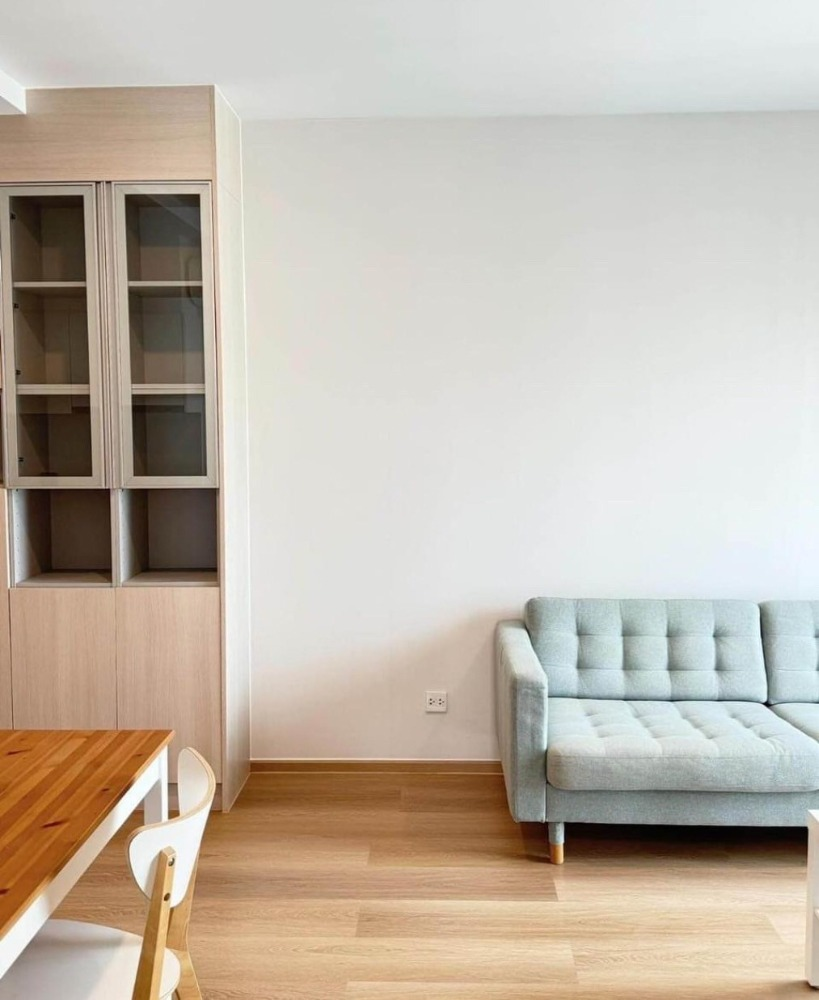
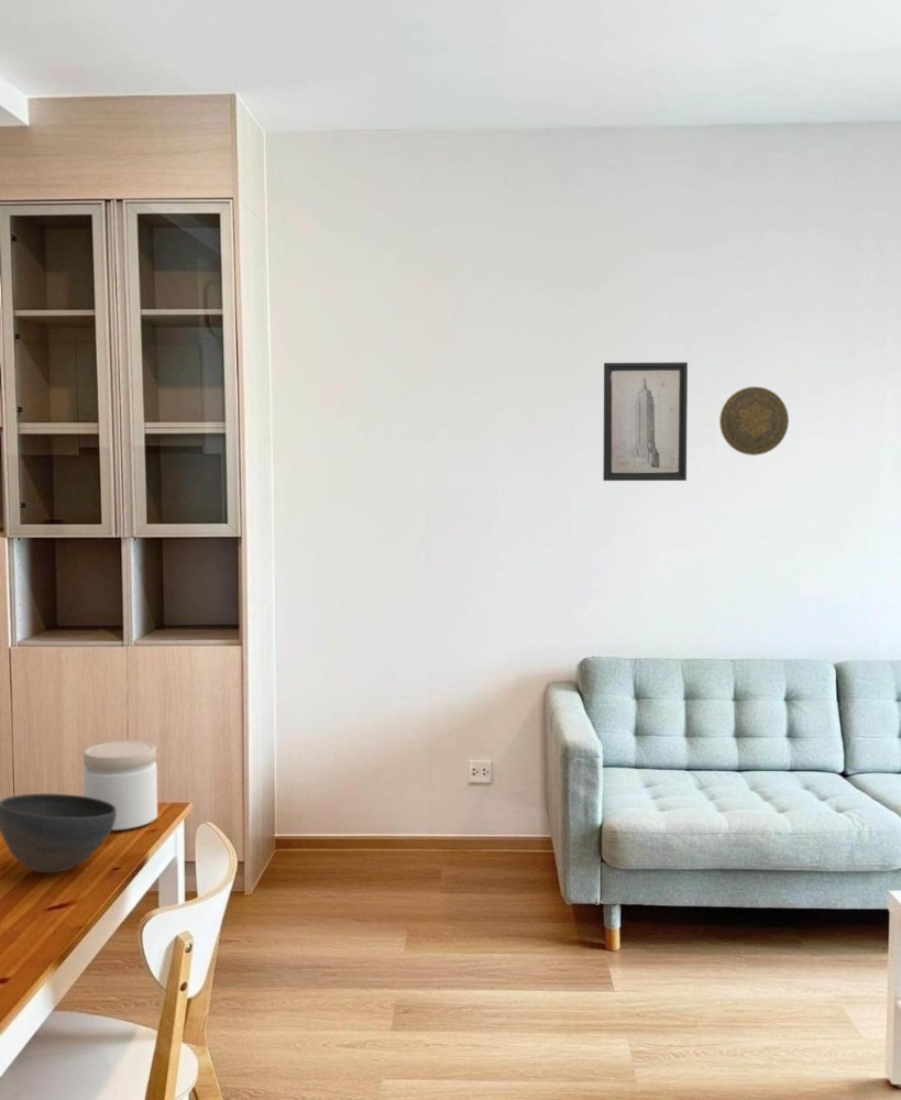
+ wall art [602,361,689,482]
+ bowl [0,792,116,873]
+ decorative plate [718,386,790,457]
+ jar [83,740,158,832]
